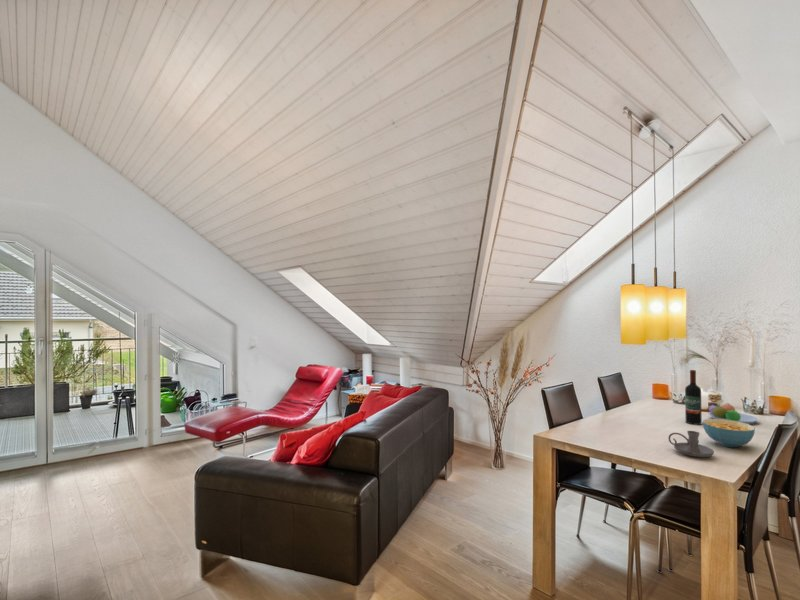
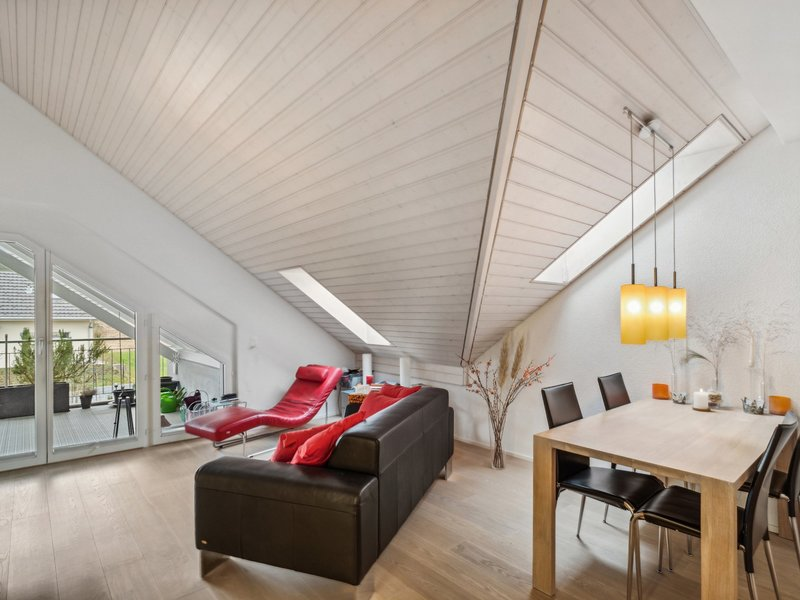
- wine bottle [684,369,703,426]
- fruit bowl [707,403,759,425]
- cereal bowl [702,418,756,448]
- candle holder [667,430,715,458]
